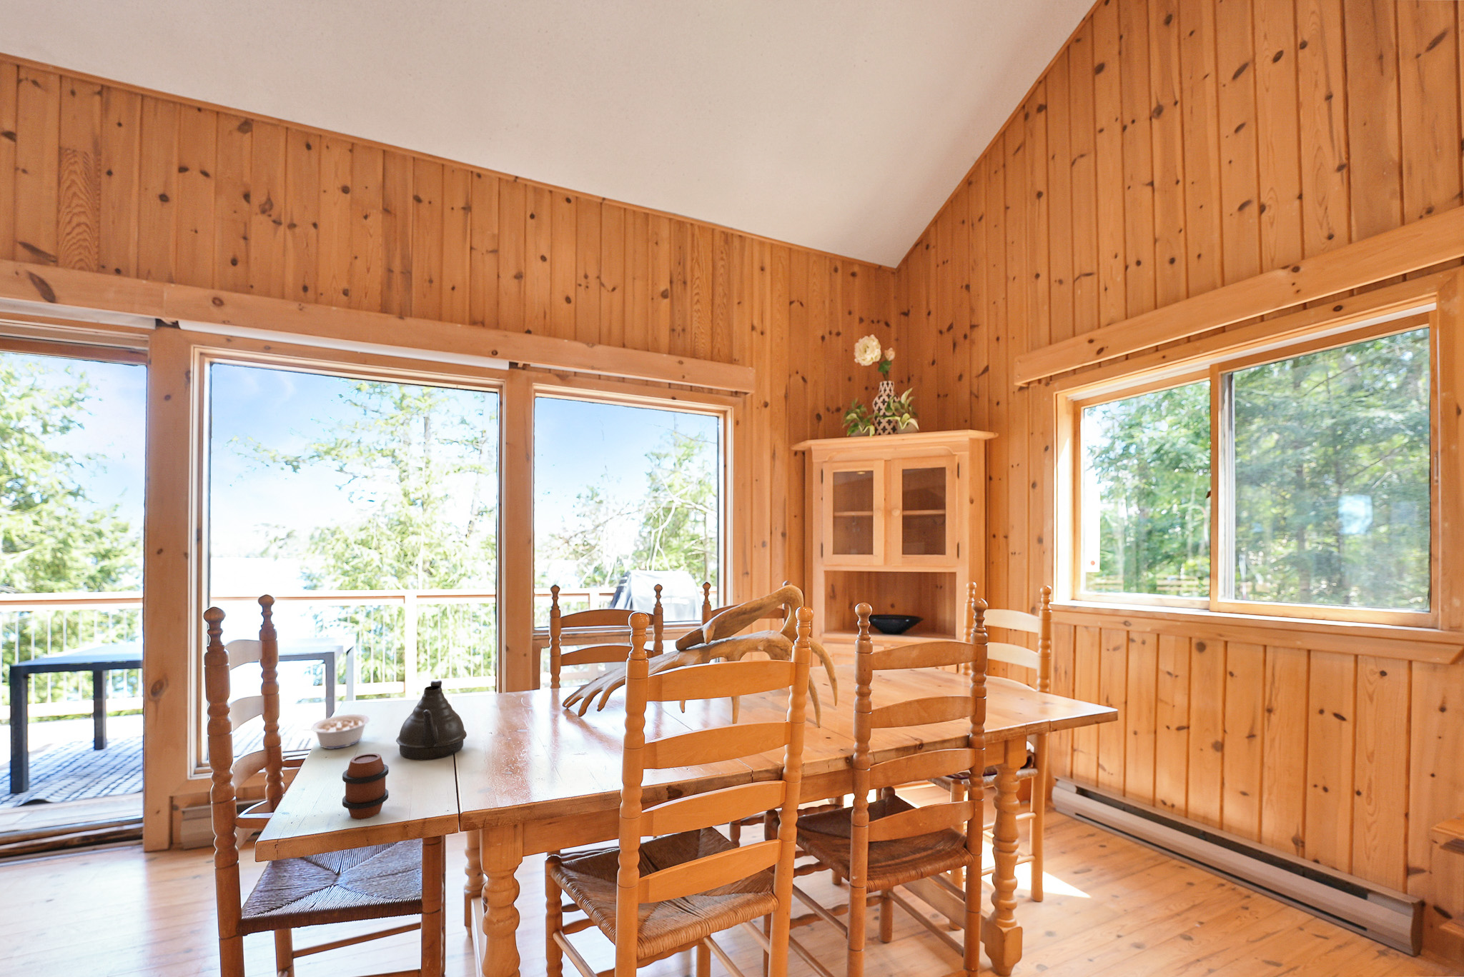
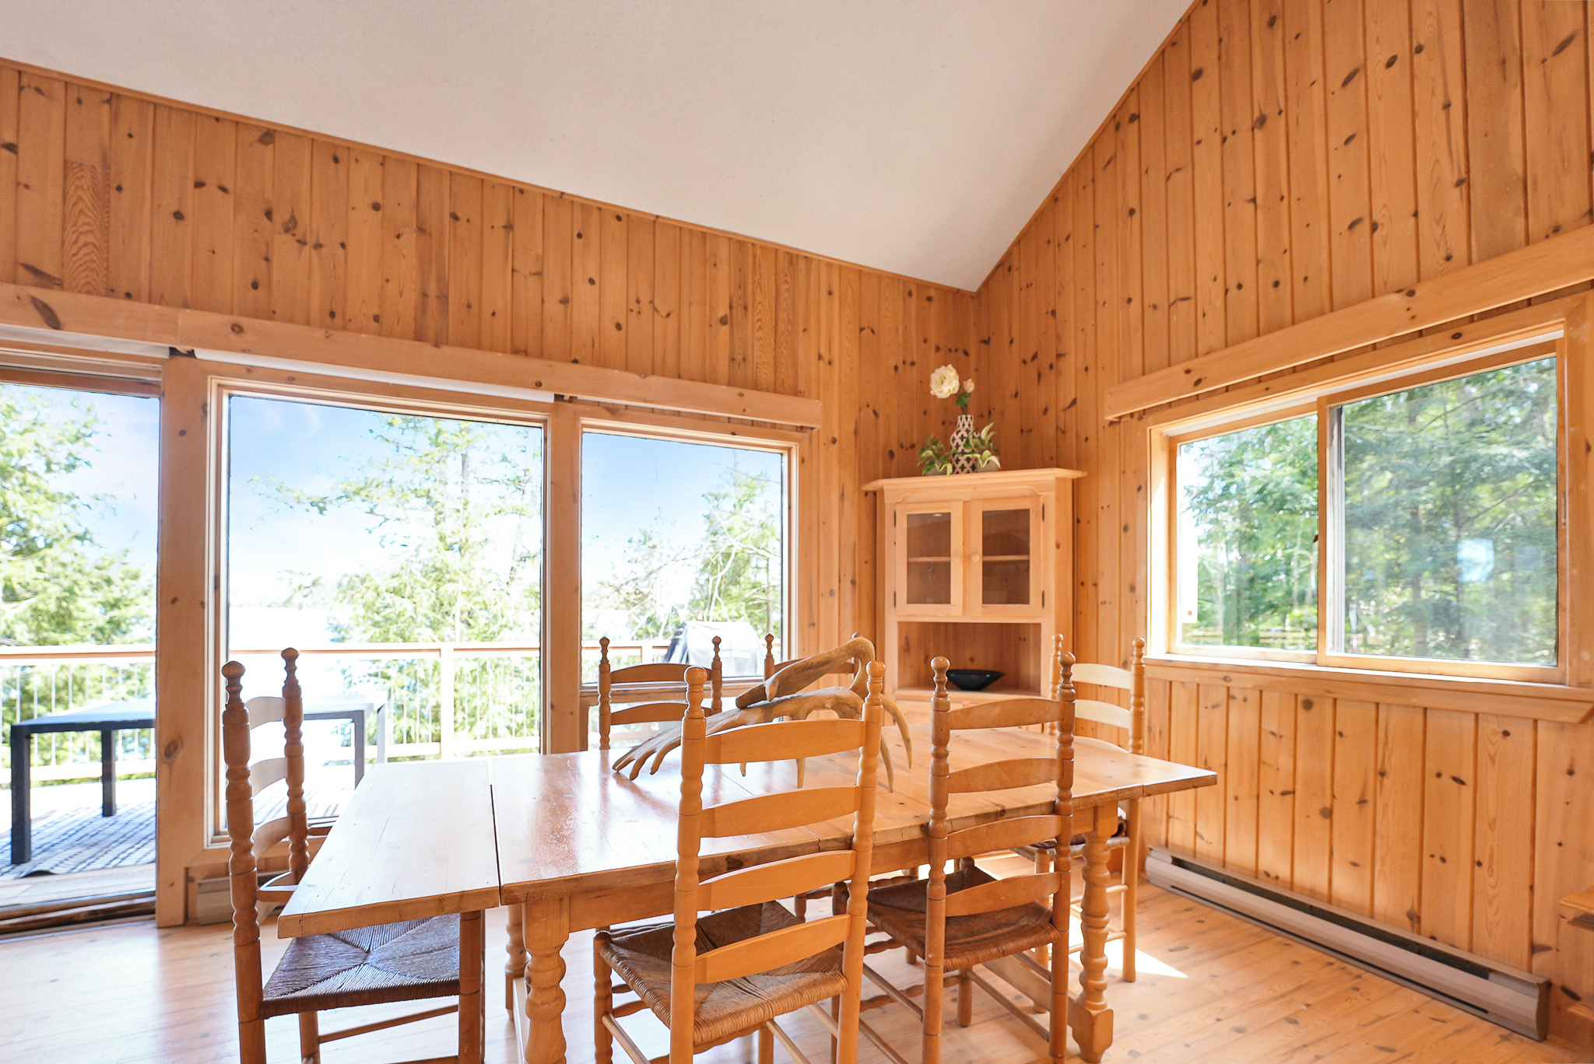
- legume [302,713,370,750]
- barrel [341,752,389,820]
- teapot [395,679,468,761]
